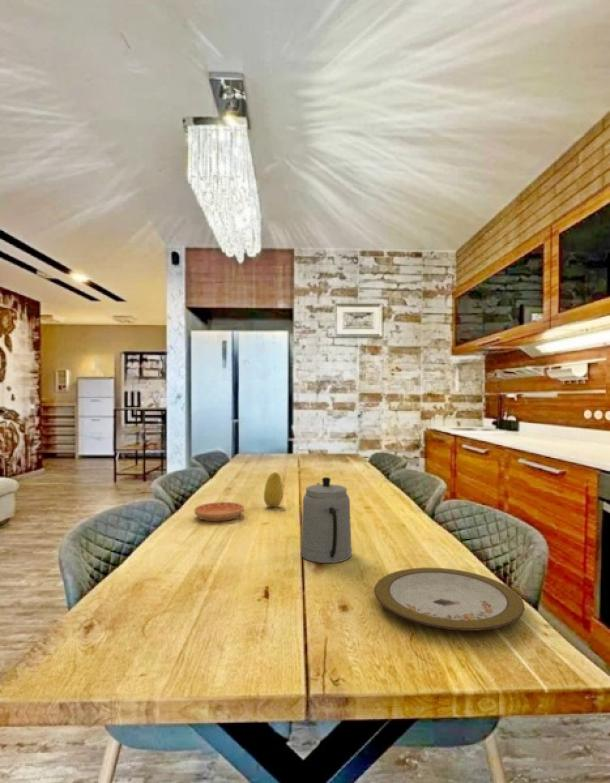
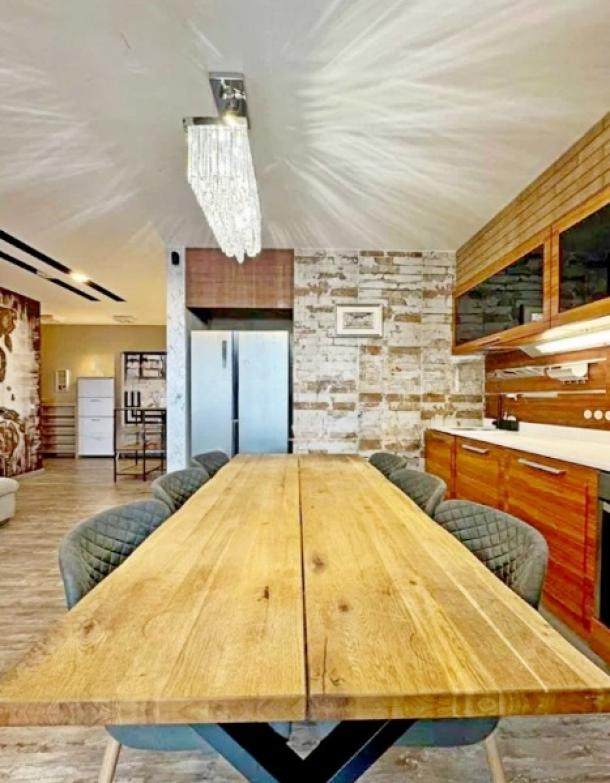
- fruit [263,471,284,508]
- saucer [193,501,245,522]
- plate [374,567,525,632]
- teapot [300,476,353,564]
